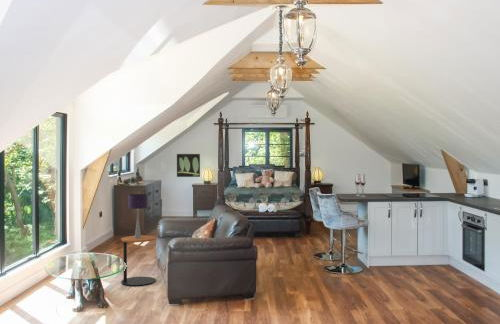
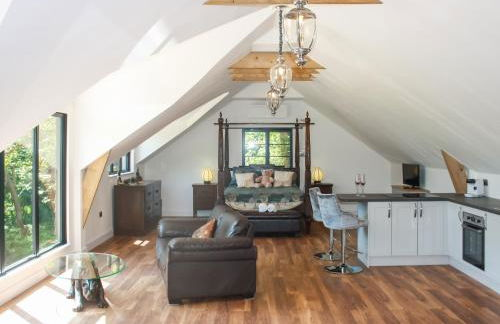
- side table [120,234,157,287]
- table lamp [127,193,149,239]
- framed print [176,153,201,178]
